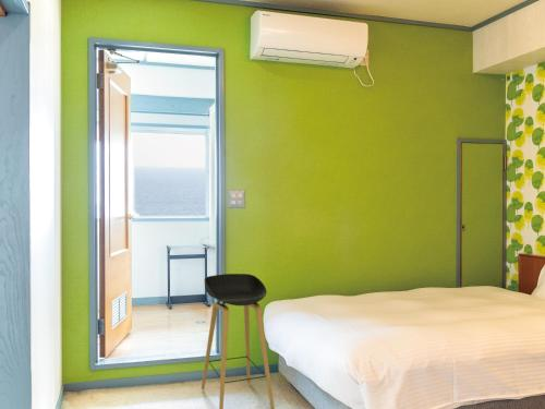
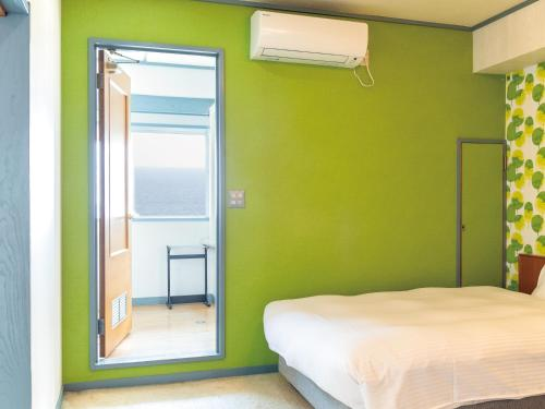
- stool [201,273,276,409]
